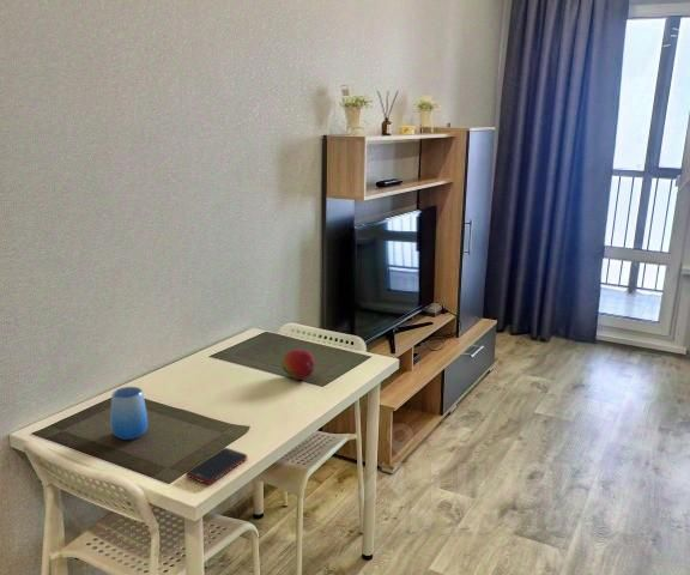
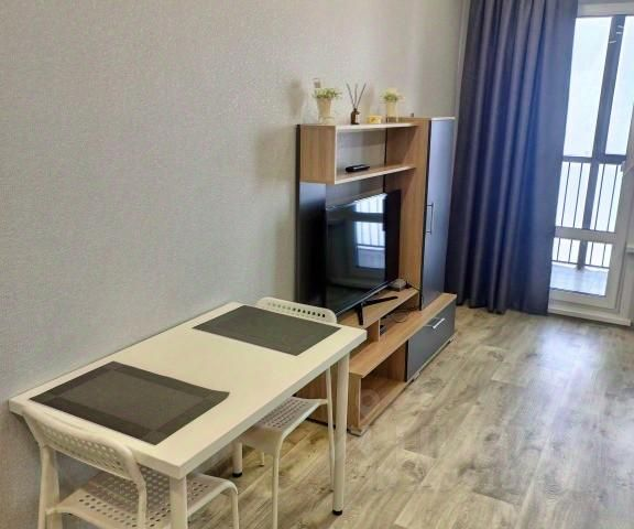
- cup [109,386,149,441]
- cell phone [184,447,248,485]
- fruit [280,347,316,381]
